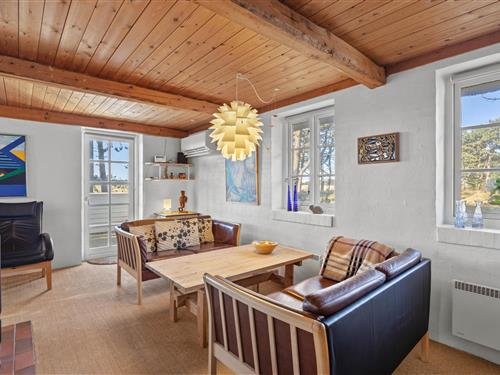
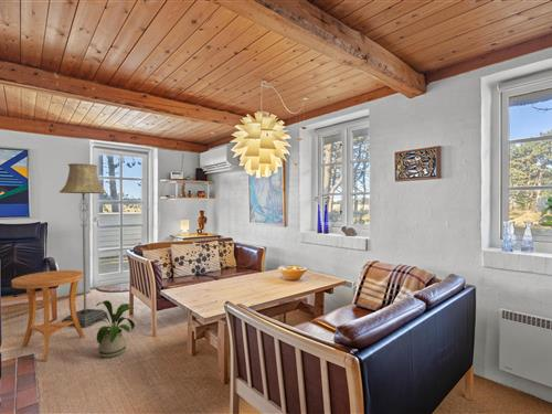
+ side table [10,269,86,362]
+ floor lamp [59,162,109,328]
+ house plant [88,299,136,359]
